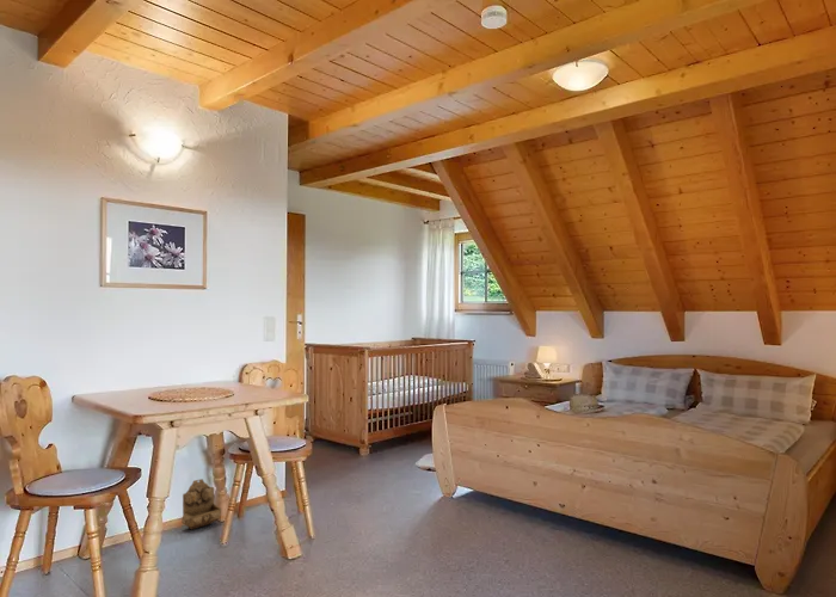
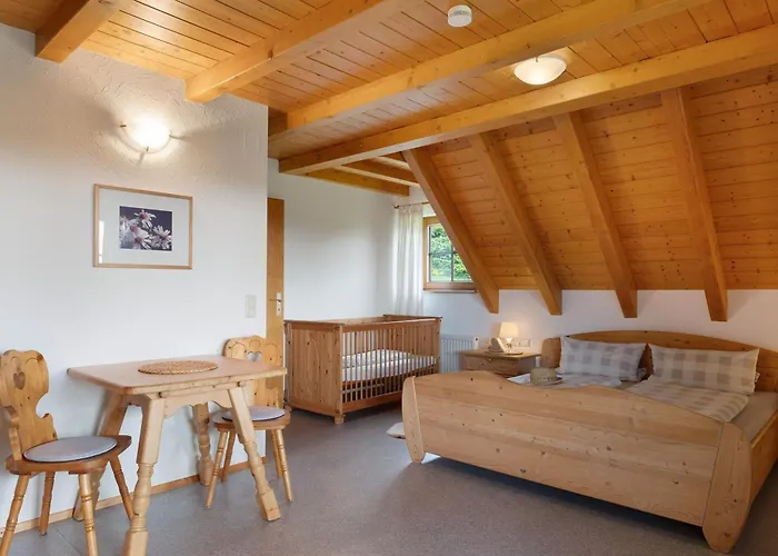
- wall caddy [180,478,222,531]
